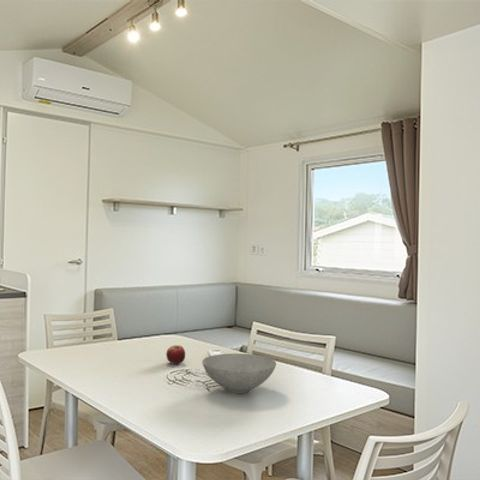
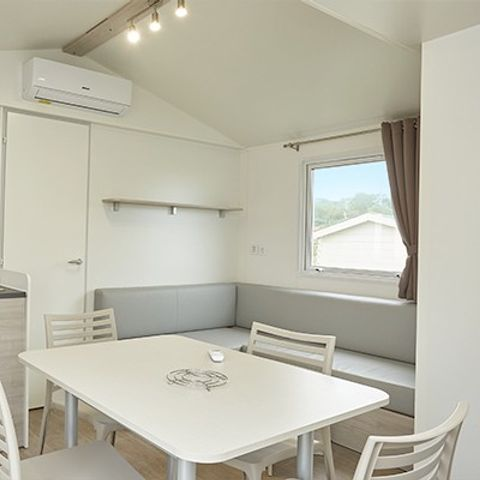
- fruit [165,344,186,365]
- bowl [201,353,277,394]
